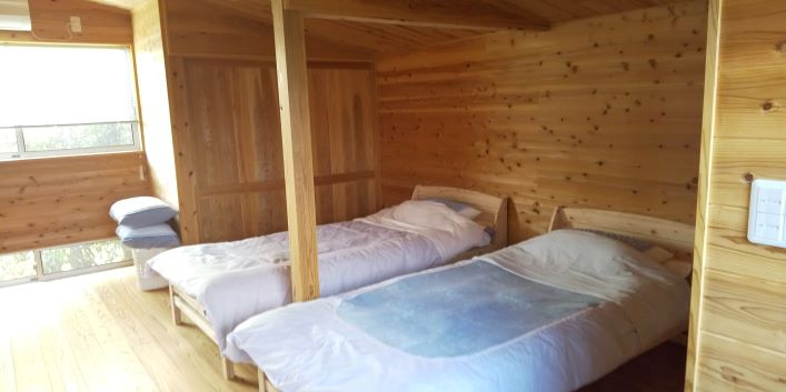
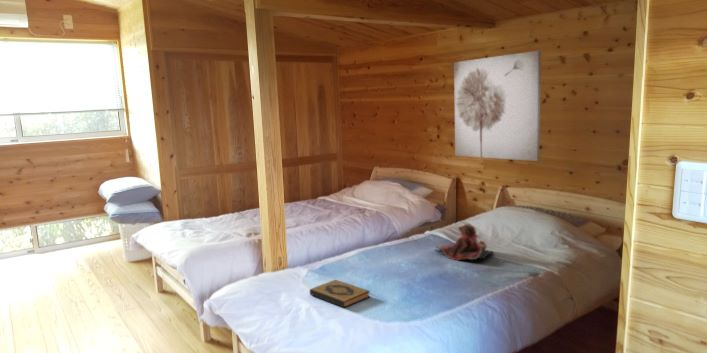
+ teddy bear [434,223,495,262]
+ wall art [453,50,542,162]
+ hardback book [309,279,371,308]
